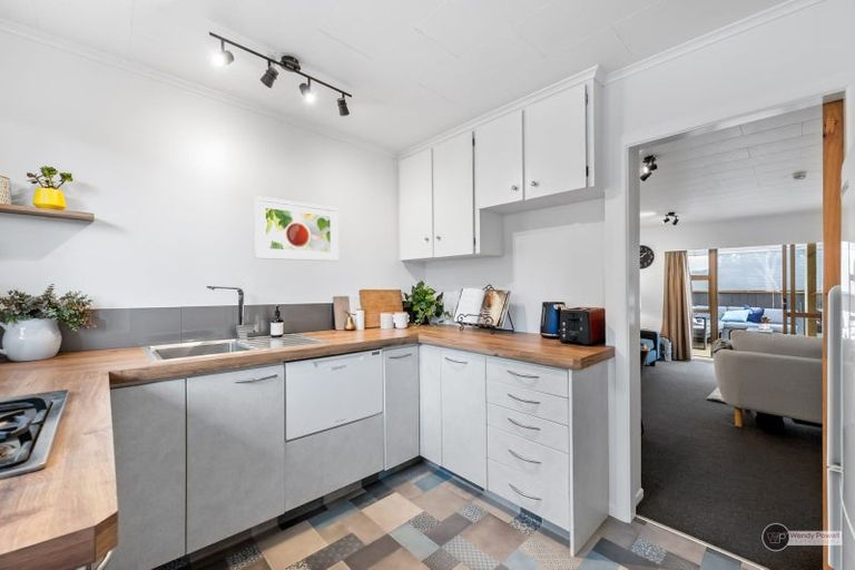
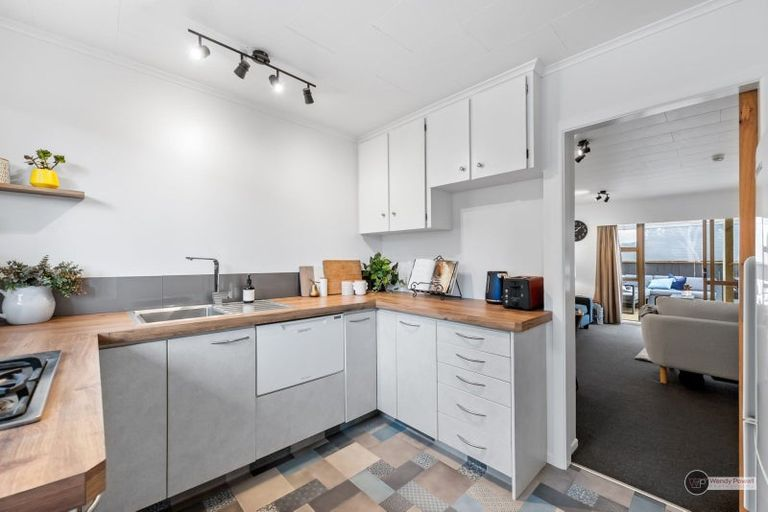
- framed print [253,195,341,263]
